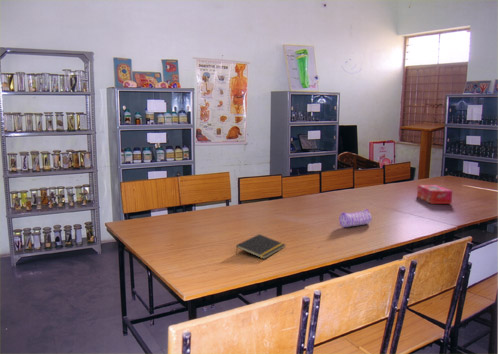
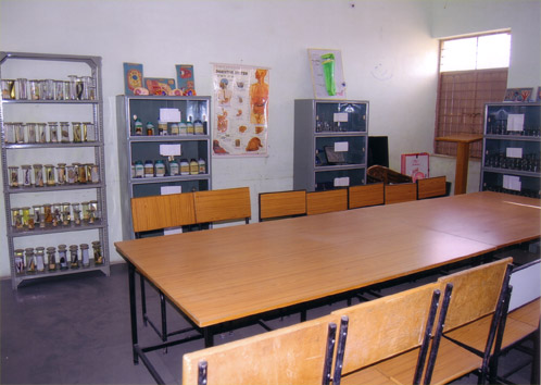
- pencil case [338,208,373,228]
- notepad [235,233,287,260]
- tissue box [416,184,453,205]
